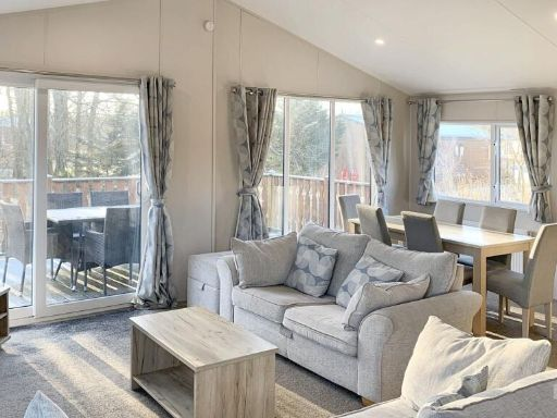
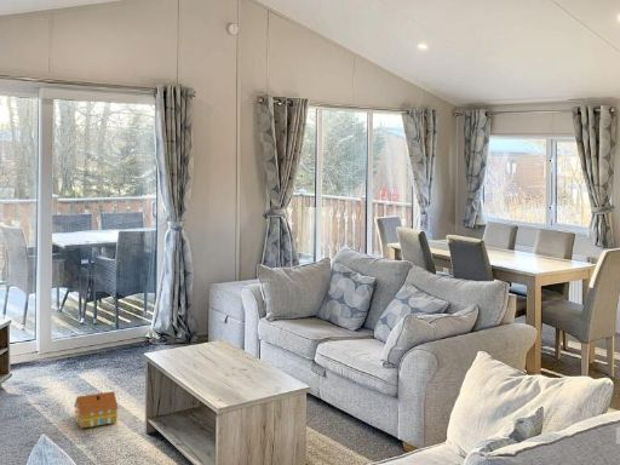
+ toy house [73,390,119,429]
